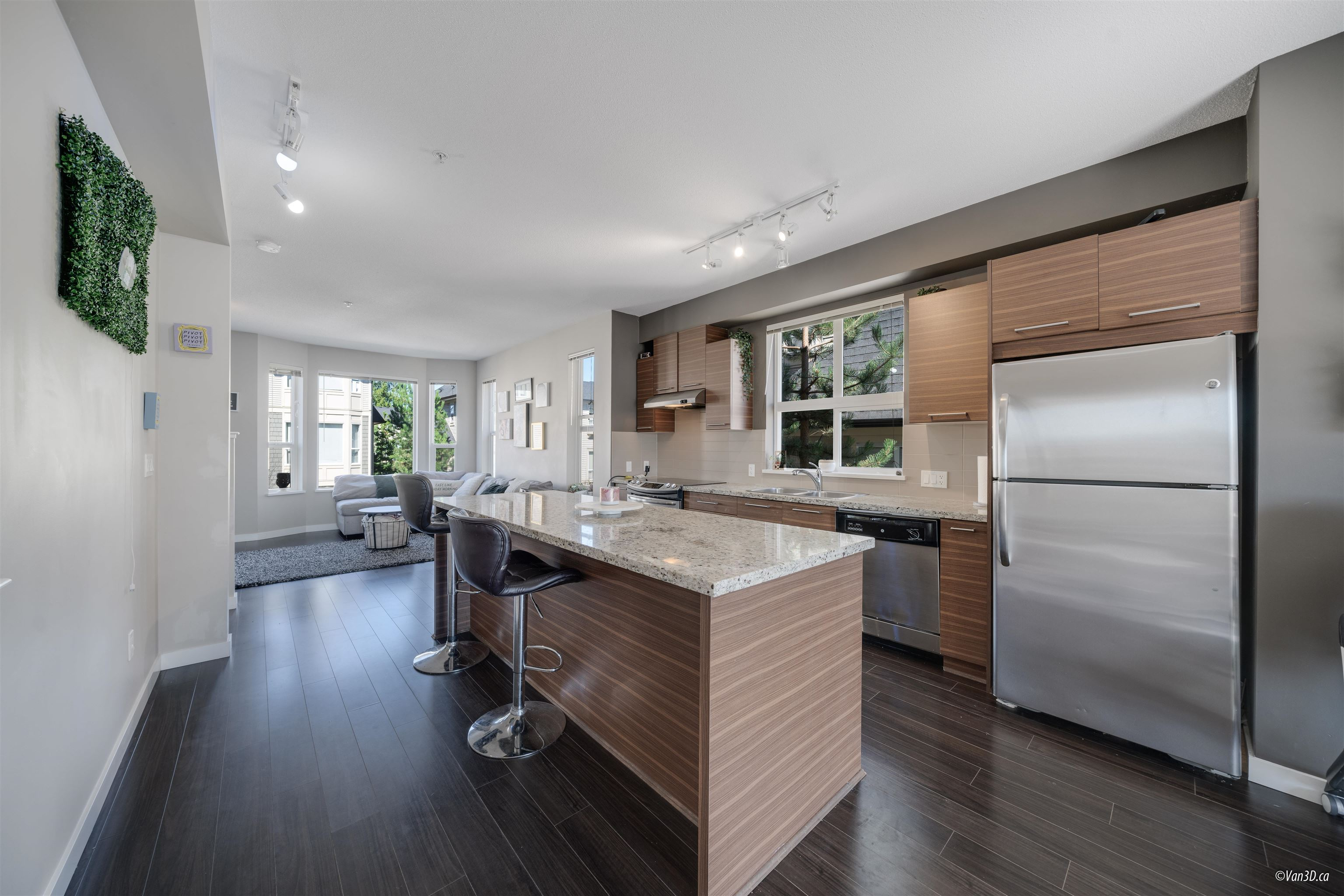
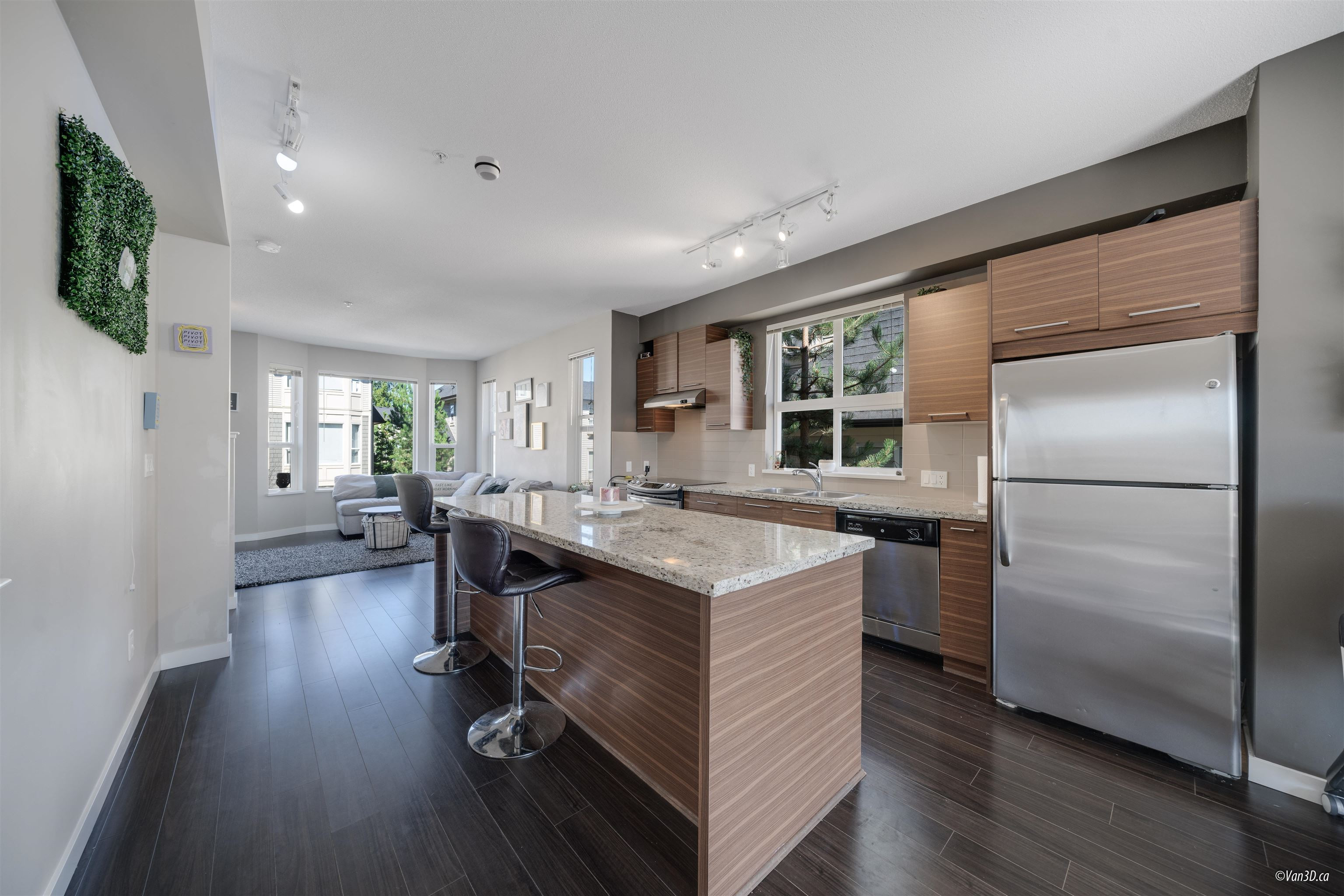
+ smoke detector [474,155,501,181]
